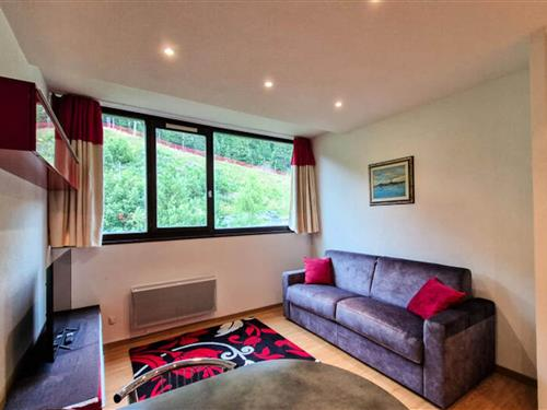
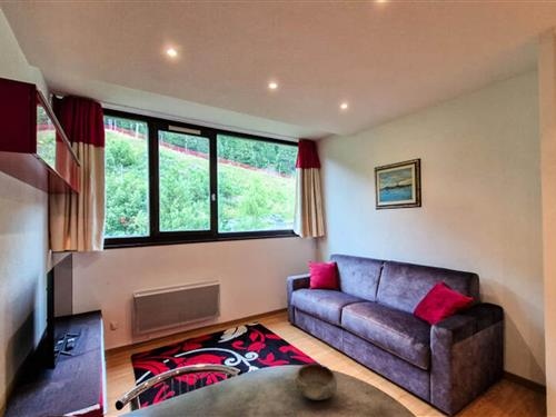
+ bowl [294,363,338,401]
